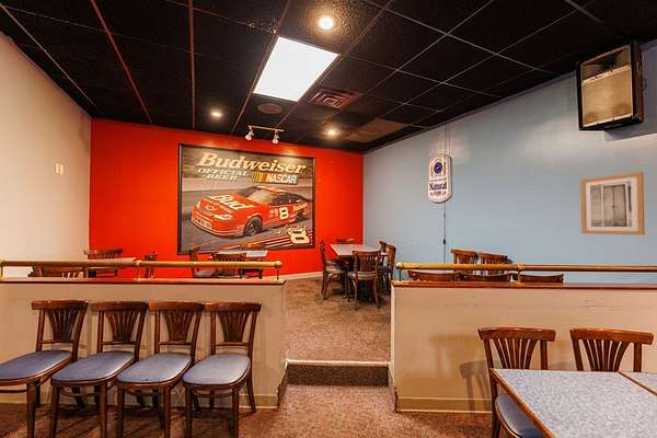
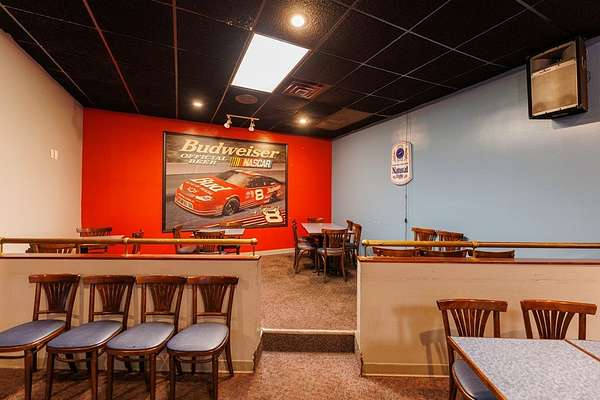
- wall art [579,171,646,235]
